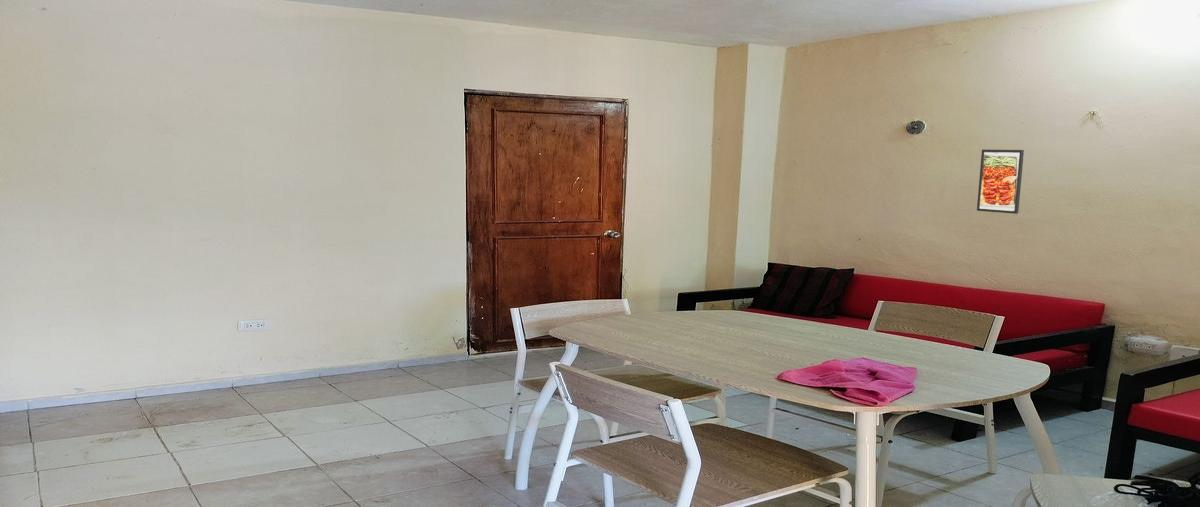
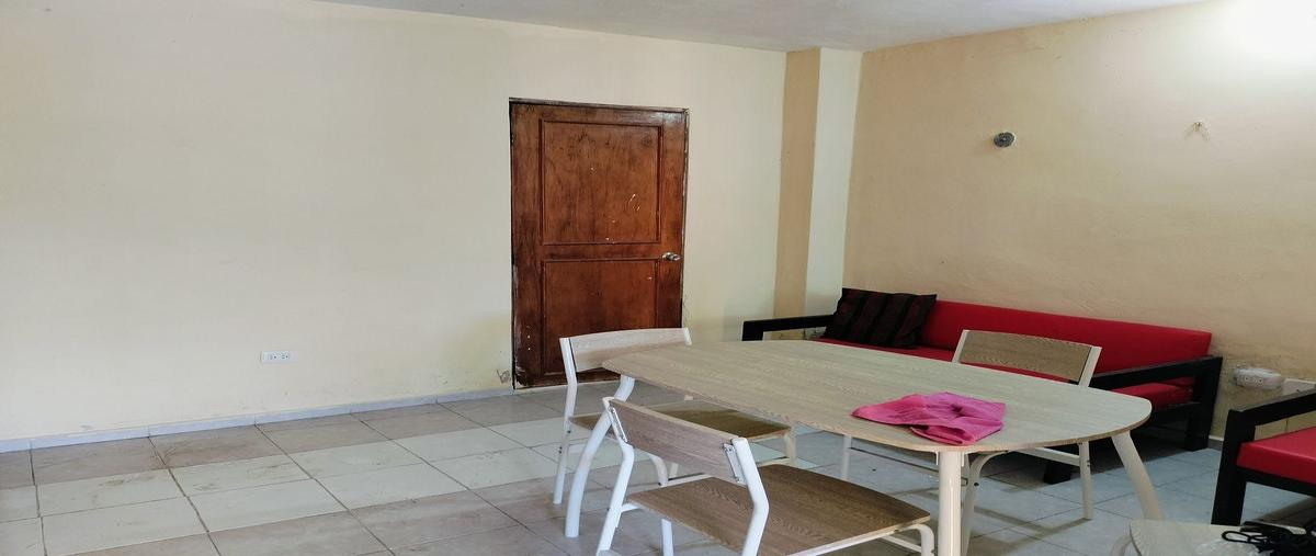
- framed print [976,149,1025,215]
